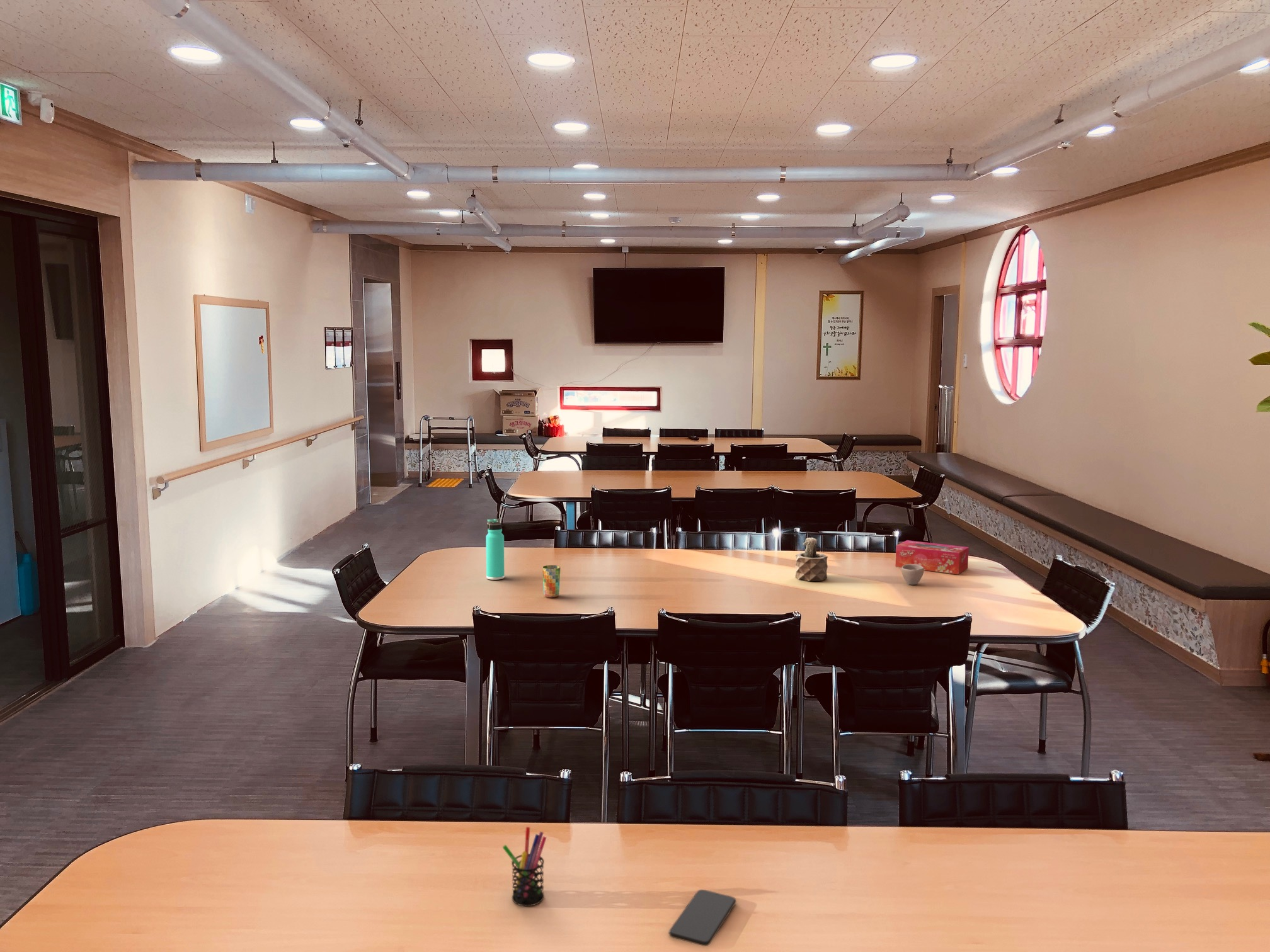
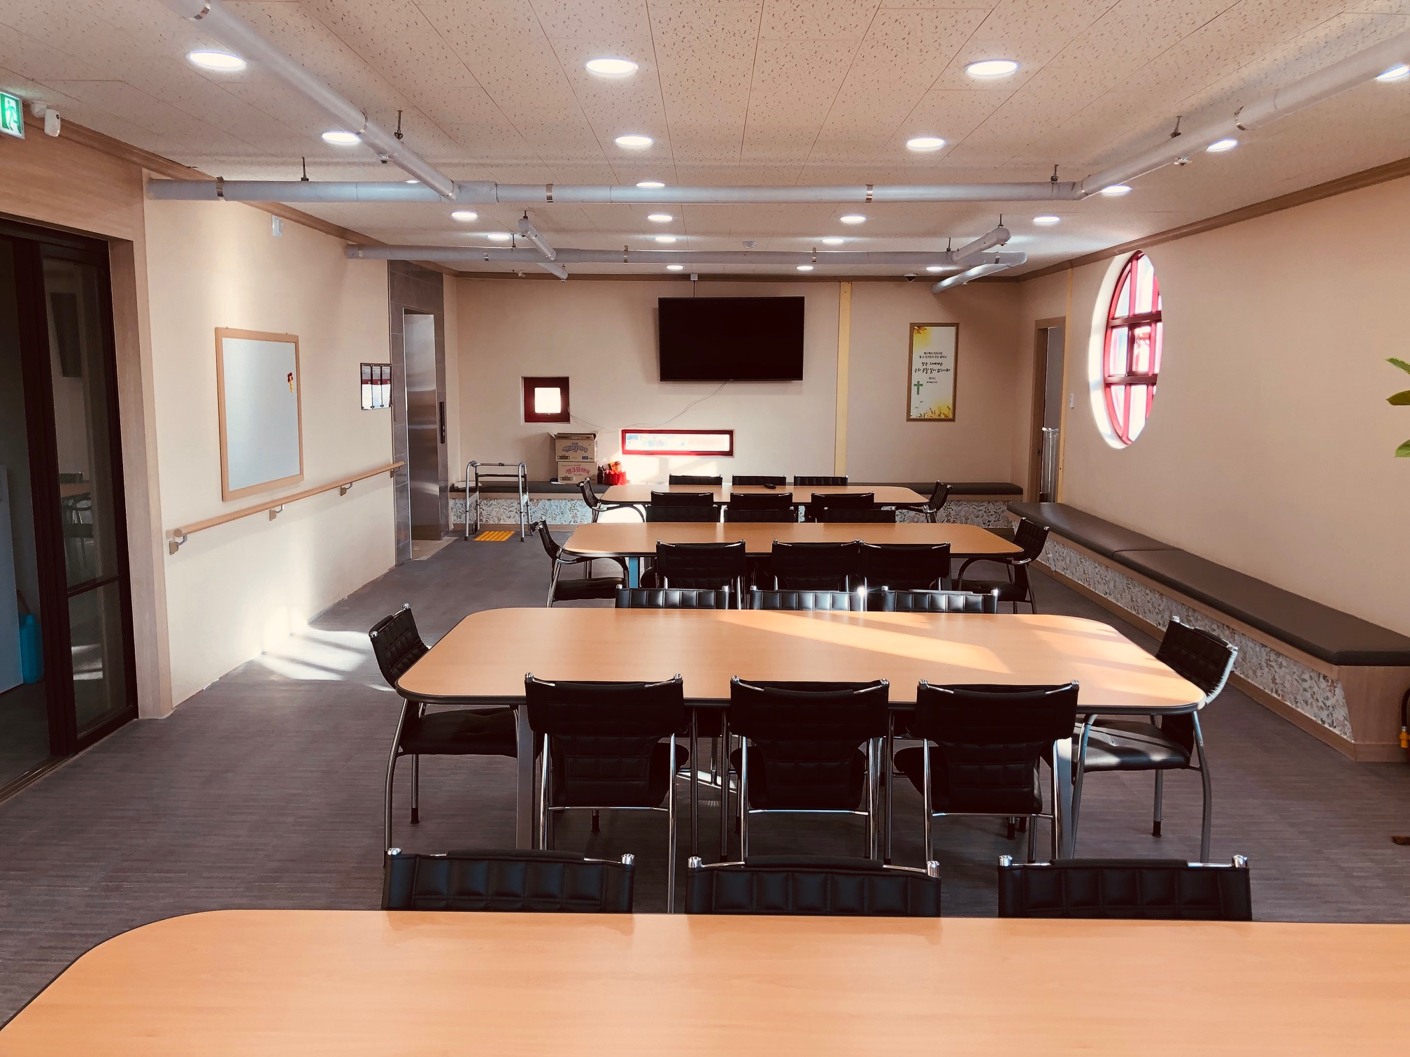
- pen holder [502,826,547,907]
- tissue box [895,540,970,575]
- thermos bottle [485,518,505,581]
- succulent plant [794,537,828,582]
- cup [901,564,925,586]
- smartphone [668,889,737,946]
- cup [542,565,561,598]
